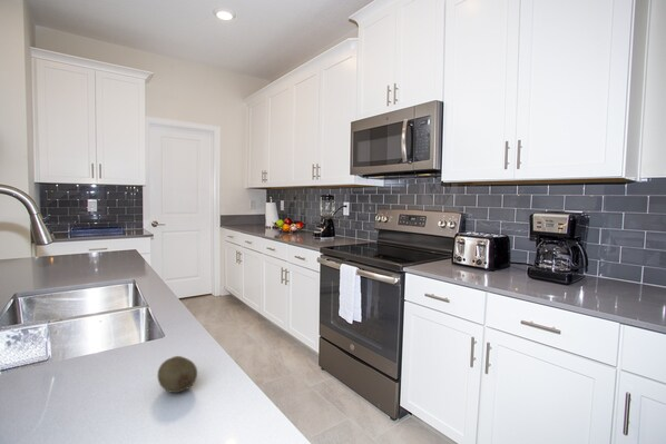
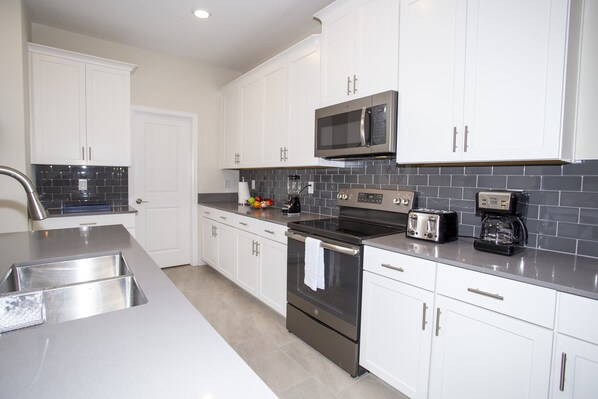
- fruit [156,355,198,394]
